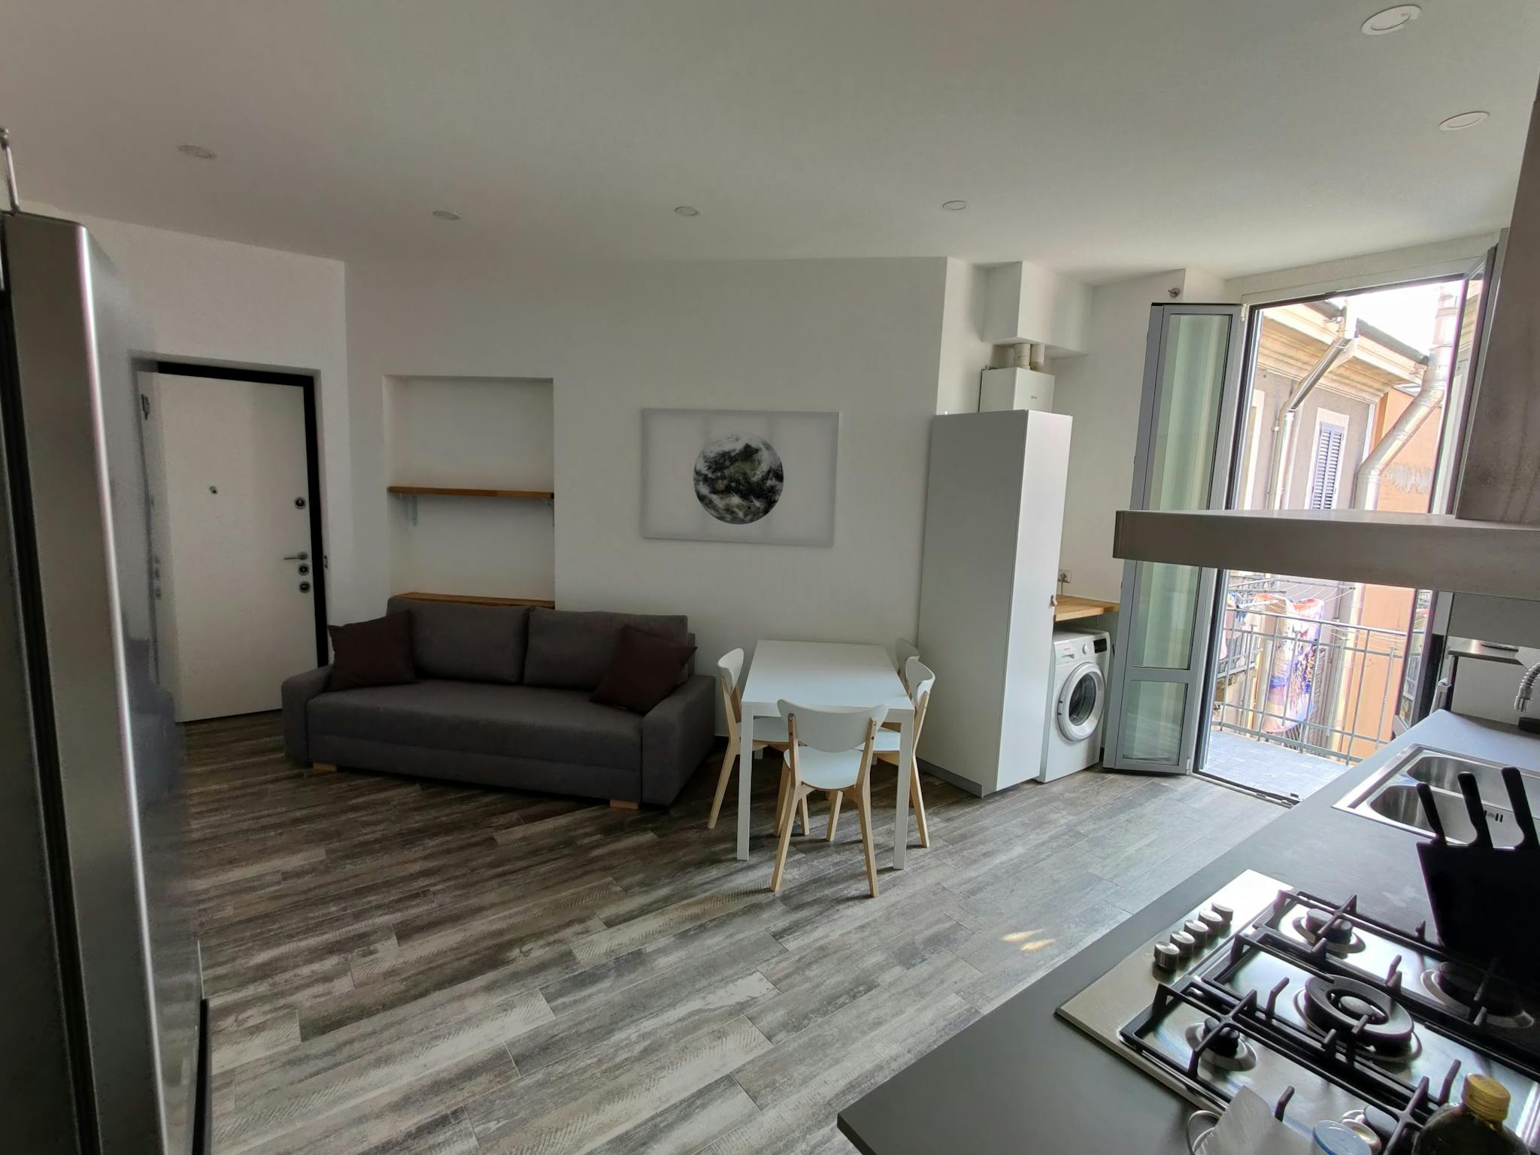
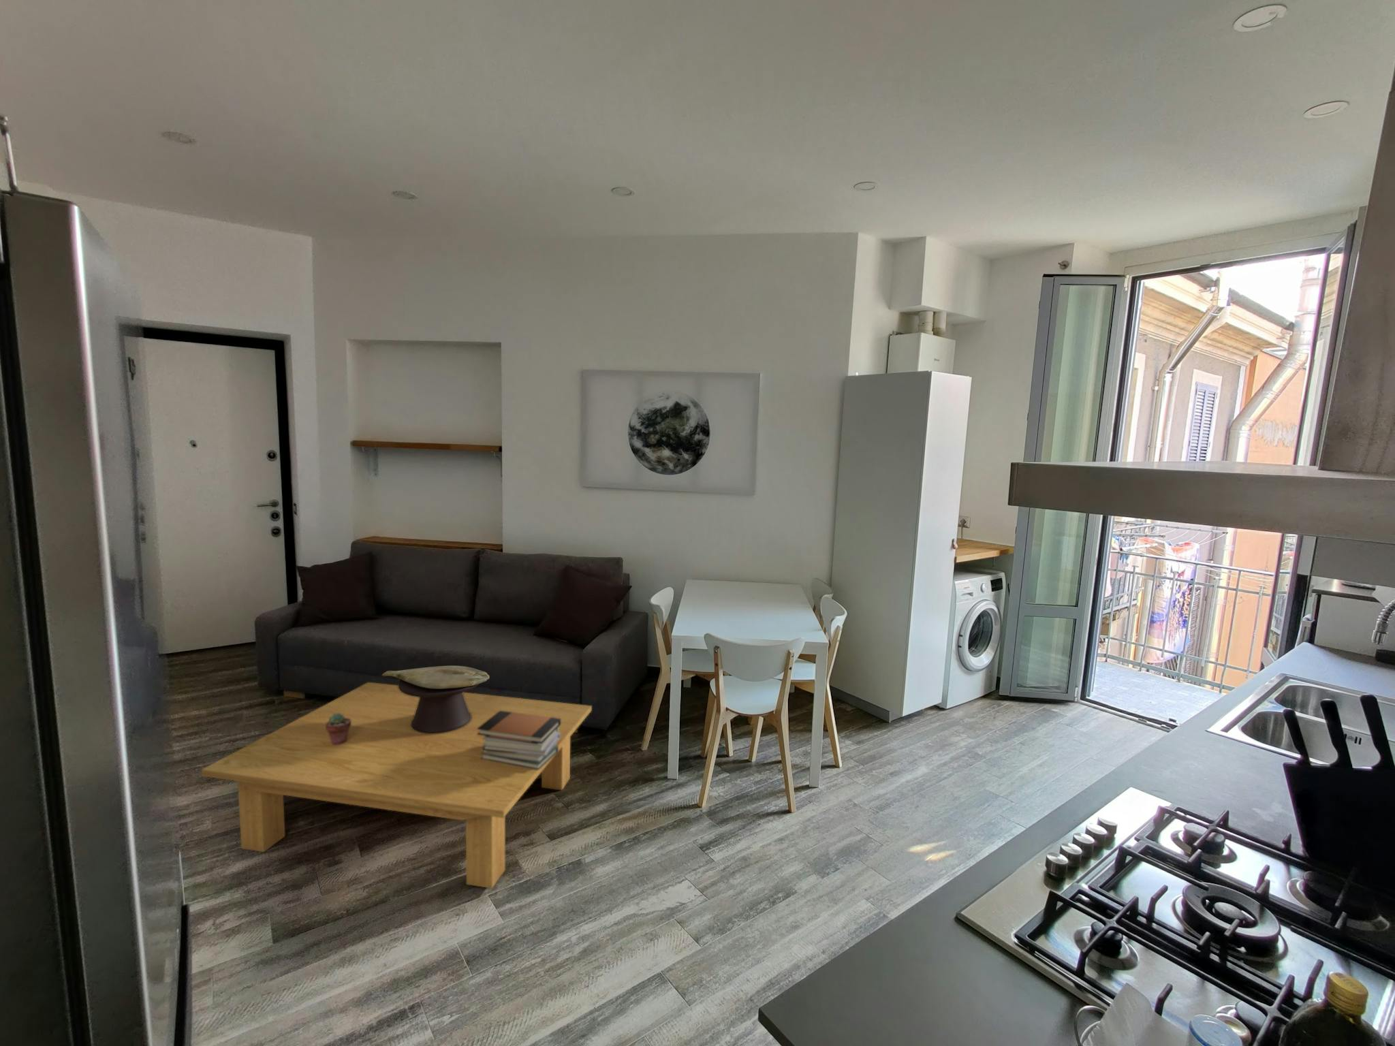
+ coffee table [201,681,593,889]
+ book stack [478,711,560,769]
+ potted succulent [325,714,350,745]
+ decorative bowl [381,665,490,734]
